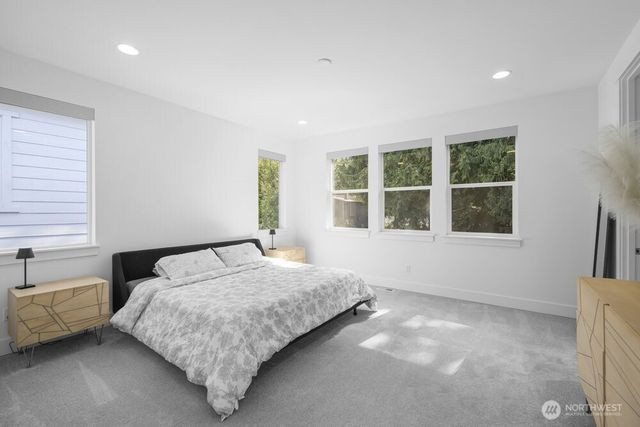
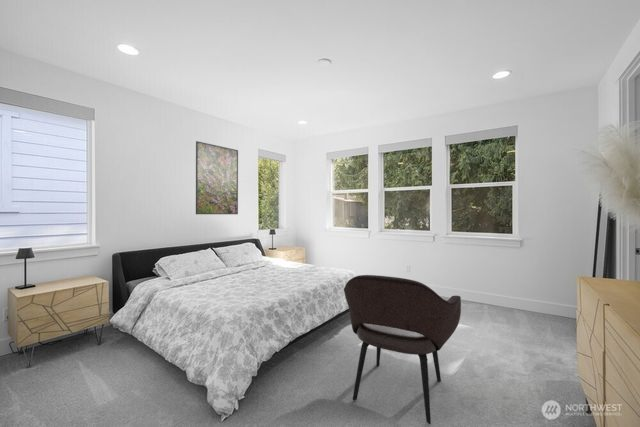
+ armchair [343,274,462,425]
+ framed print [195,140,239,215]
